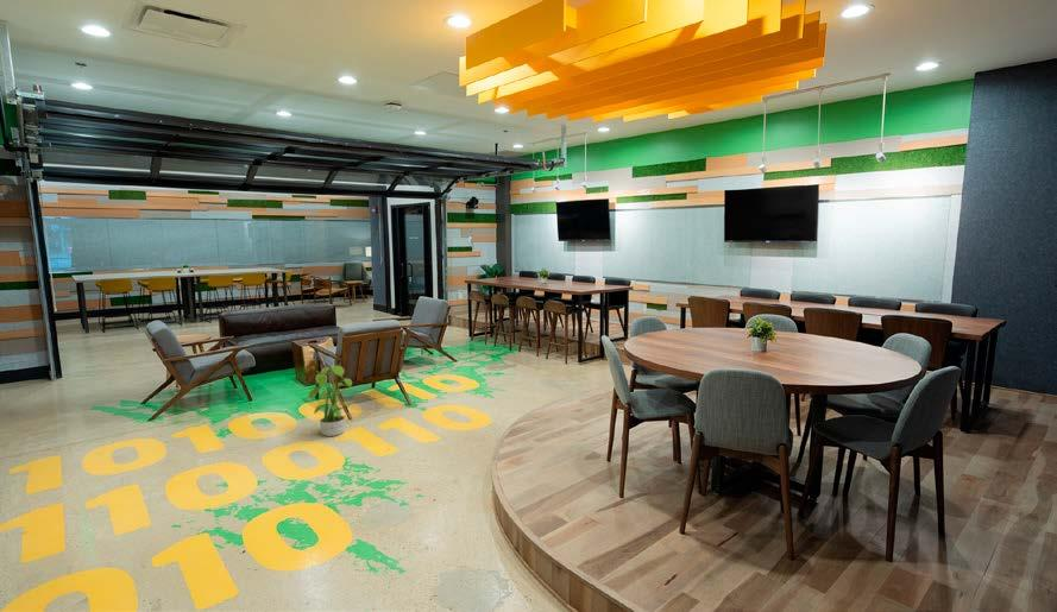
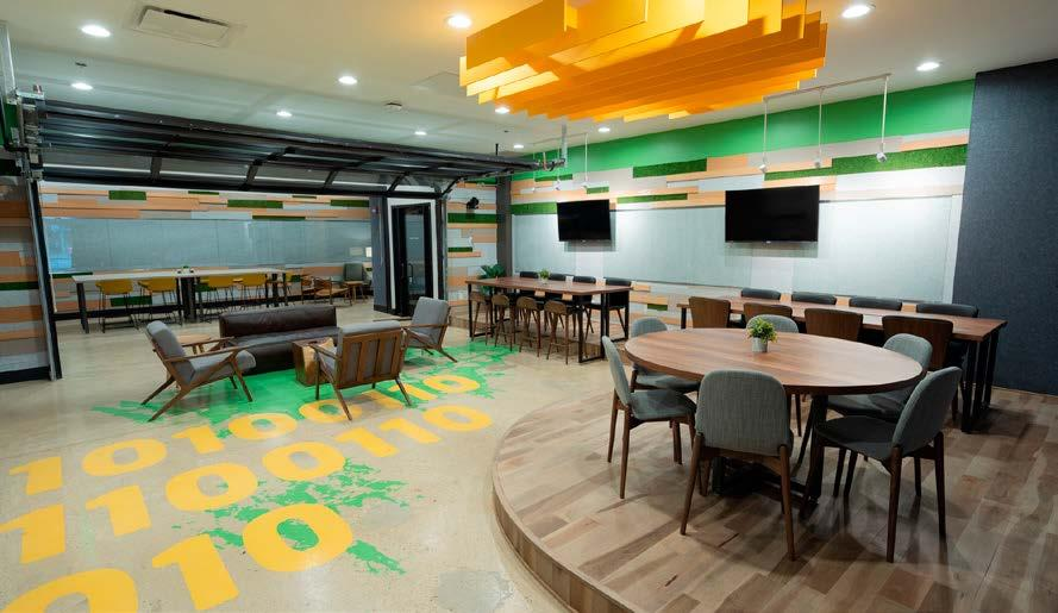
- potted plant [304,362,353,437]
